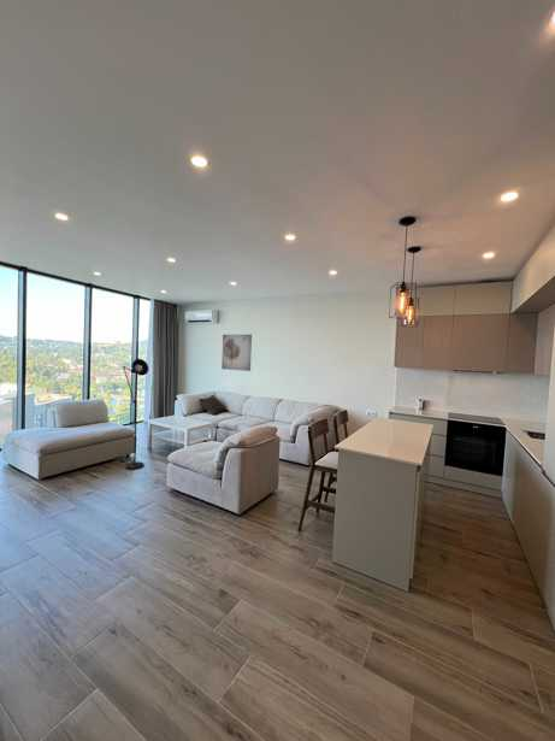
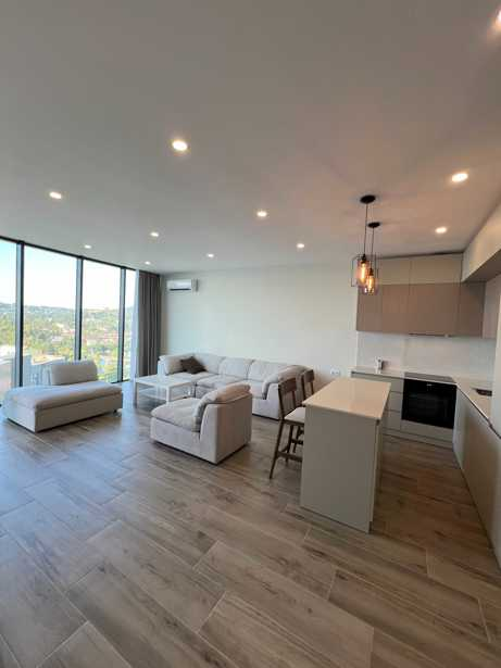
- wall art [220,334,253,372]
- floor lamp [116,358,149,470]
